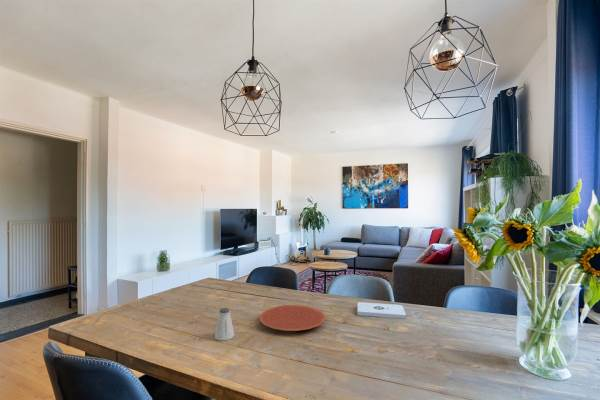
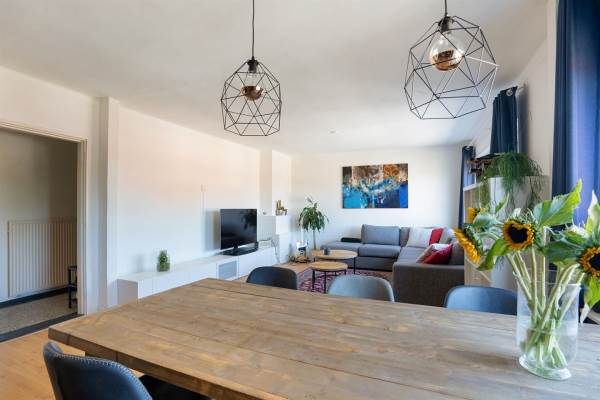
- notepad [357,301,407,320]
- saltshaker [214,307,235,341]
- plate [259,304,326,332]
